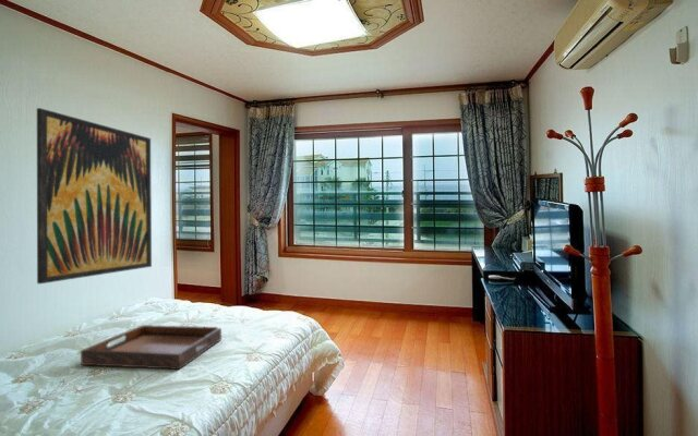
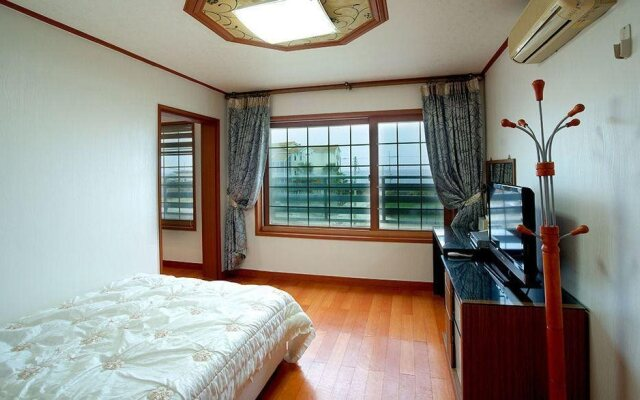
- serving tray [80,324,222,371]
- wall art [36,107,153,284]
